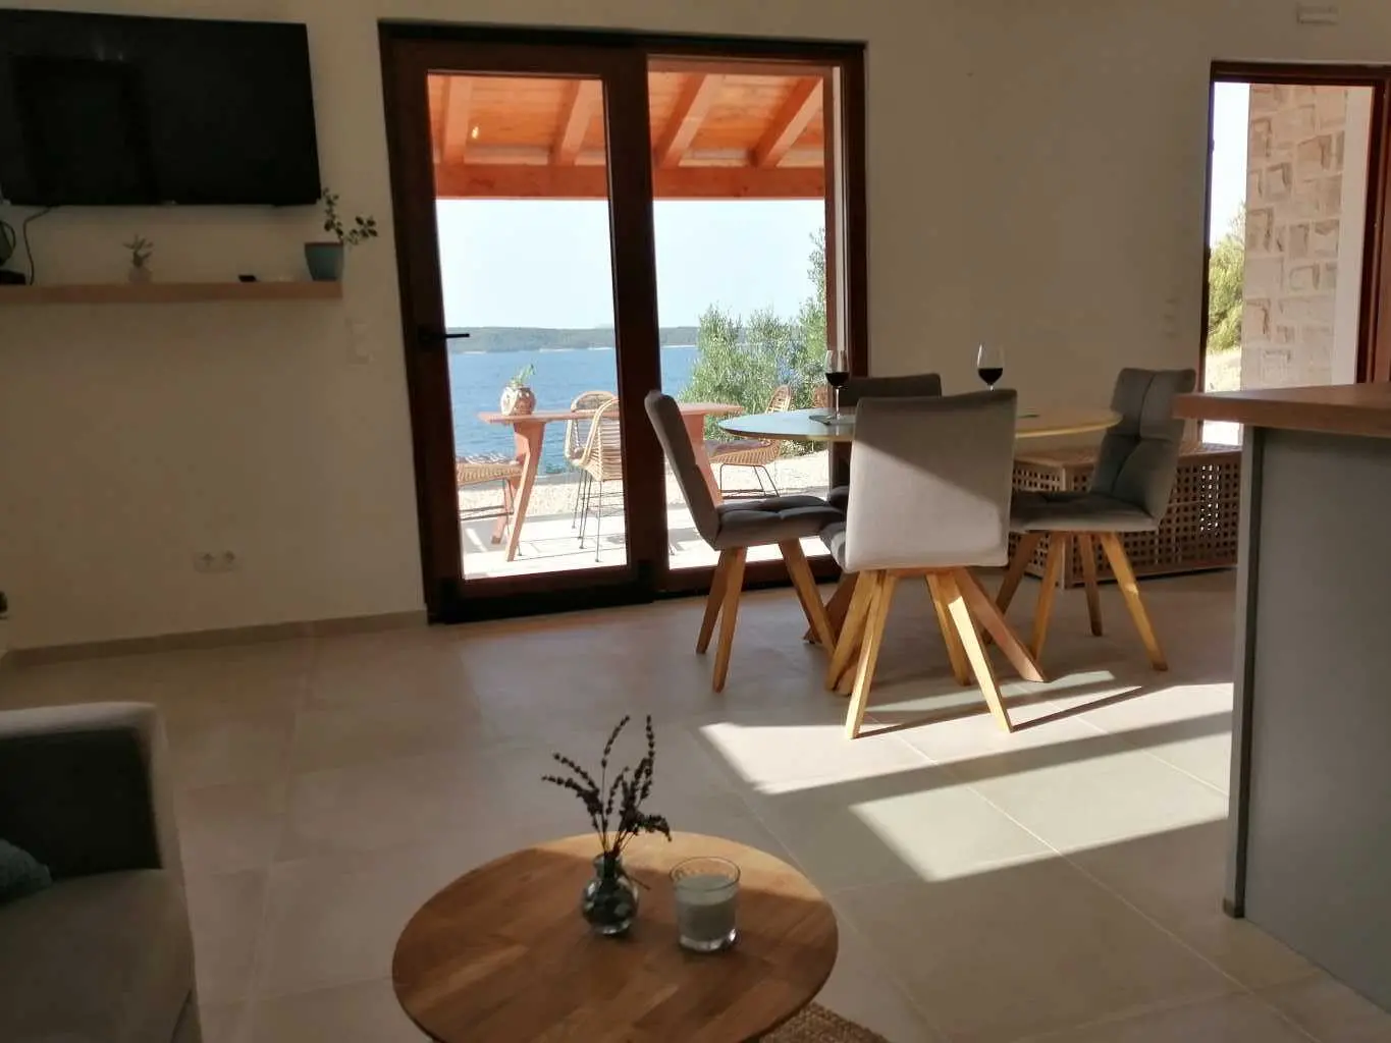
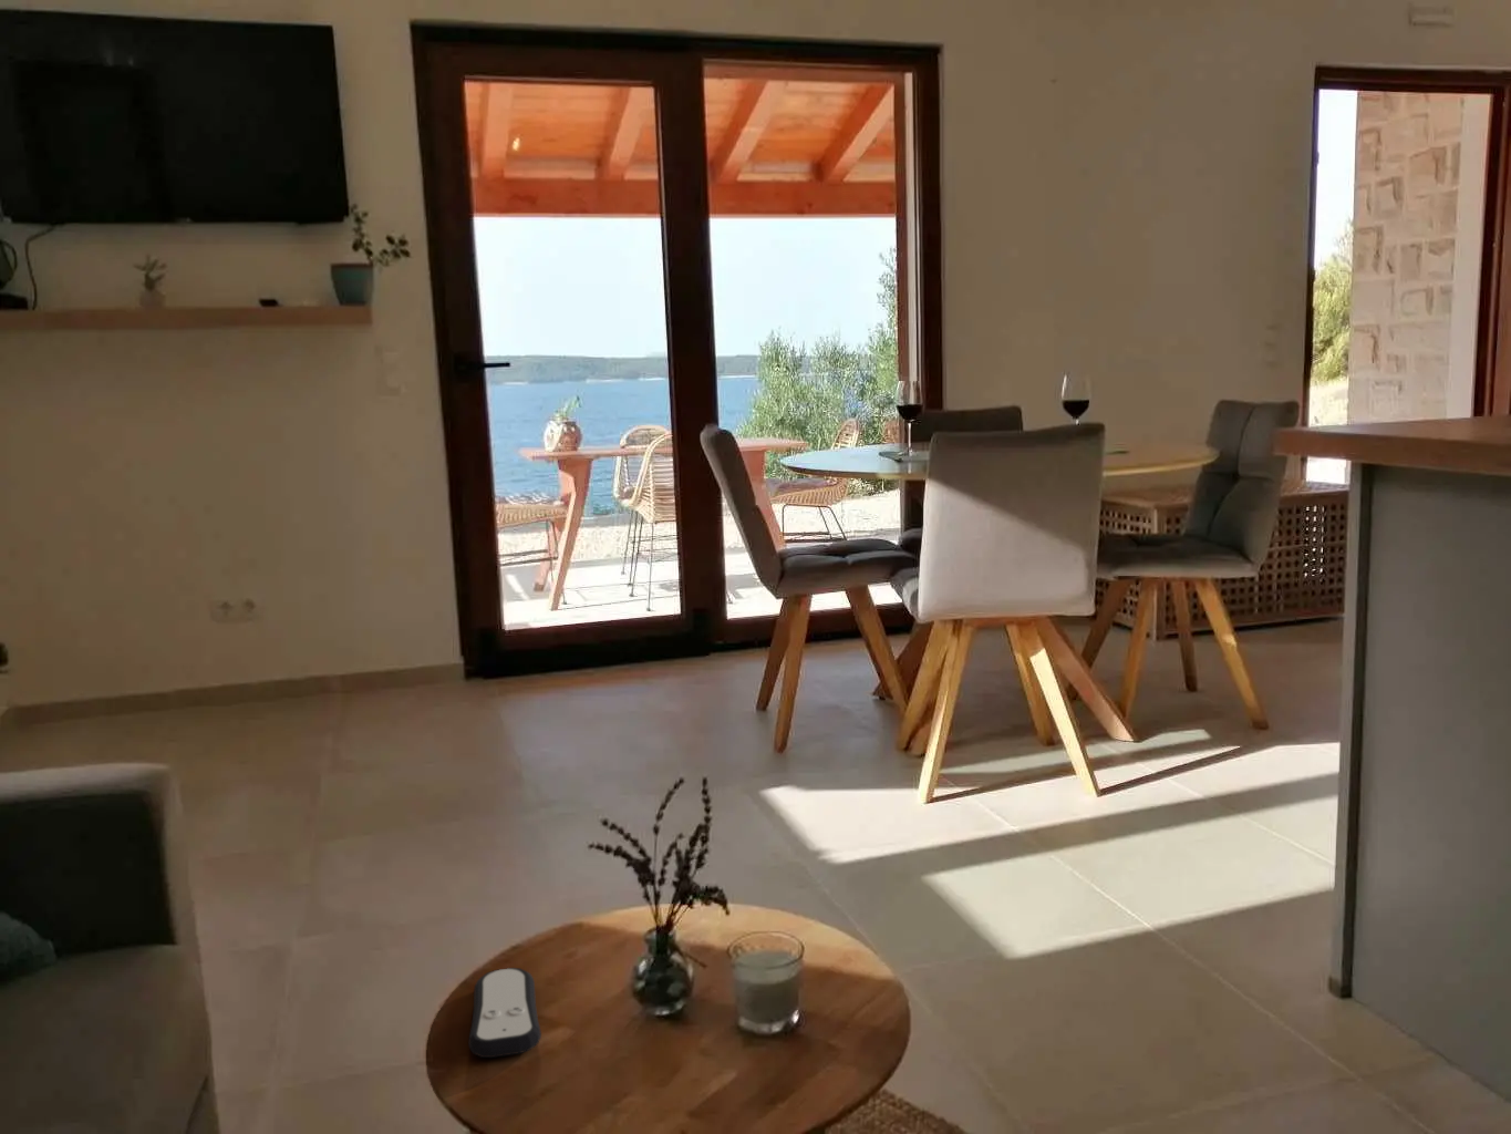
+ remote control [467,967,543,1059]
